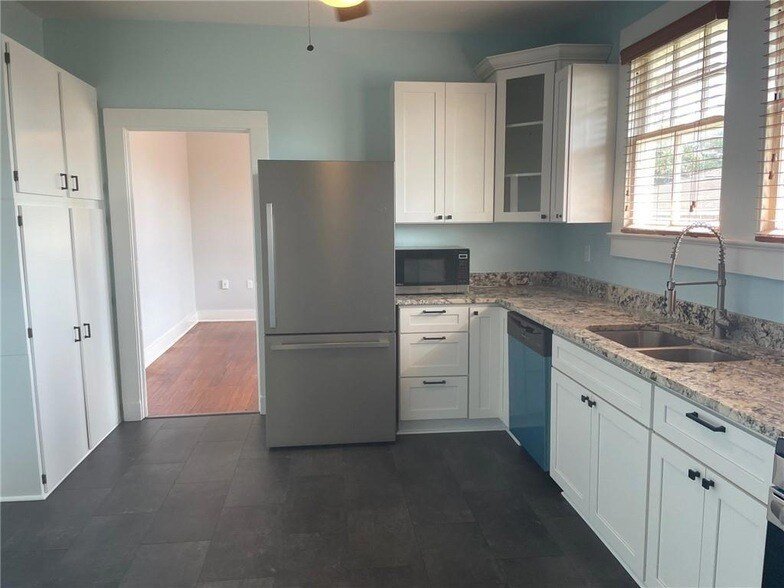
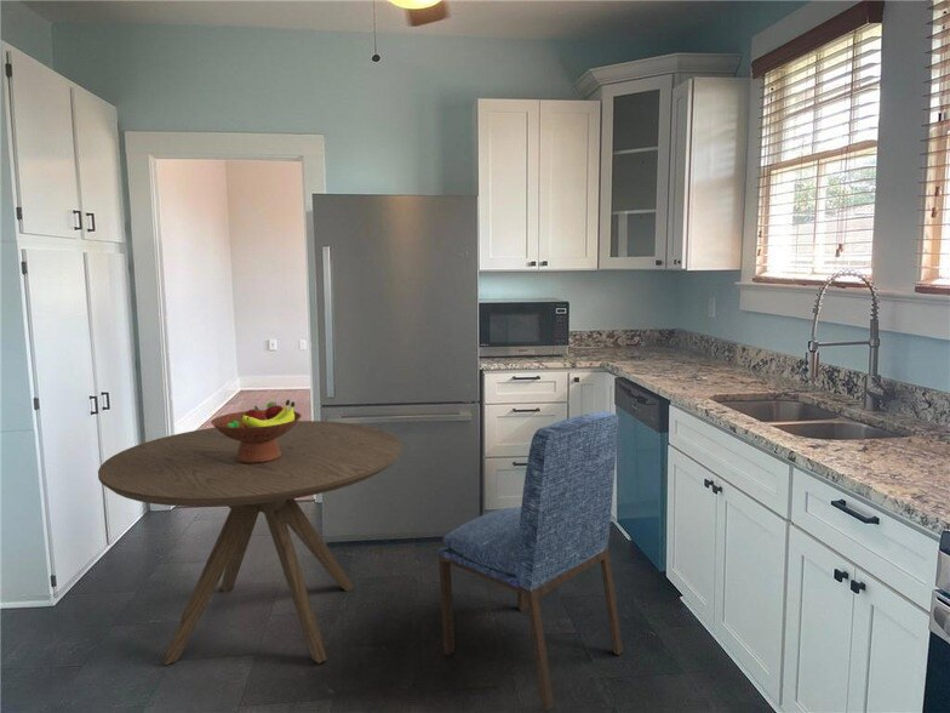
+ dining chair [437,410,624,712]
+ fruit bowl [210,399,303,463]
+ dining table [97,420,404,666]
